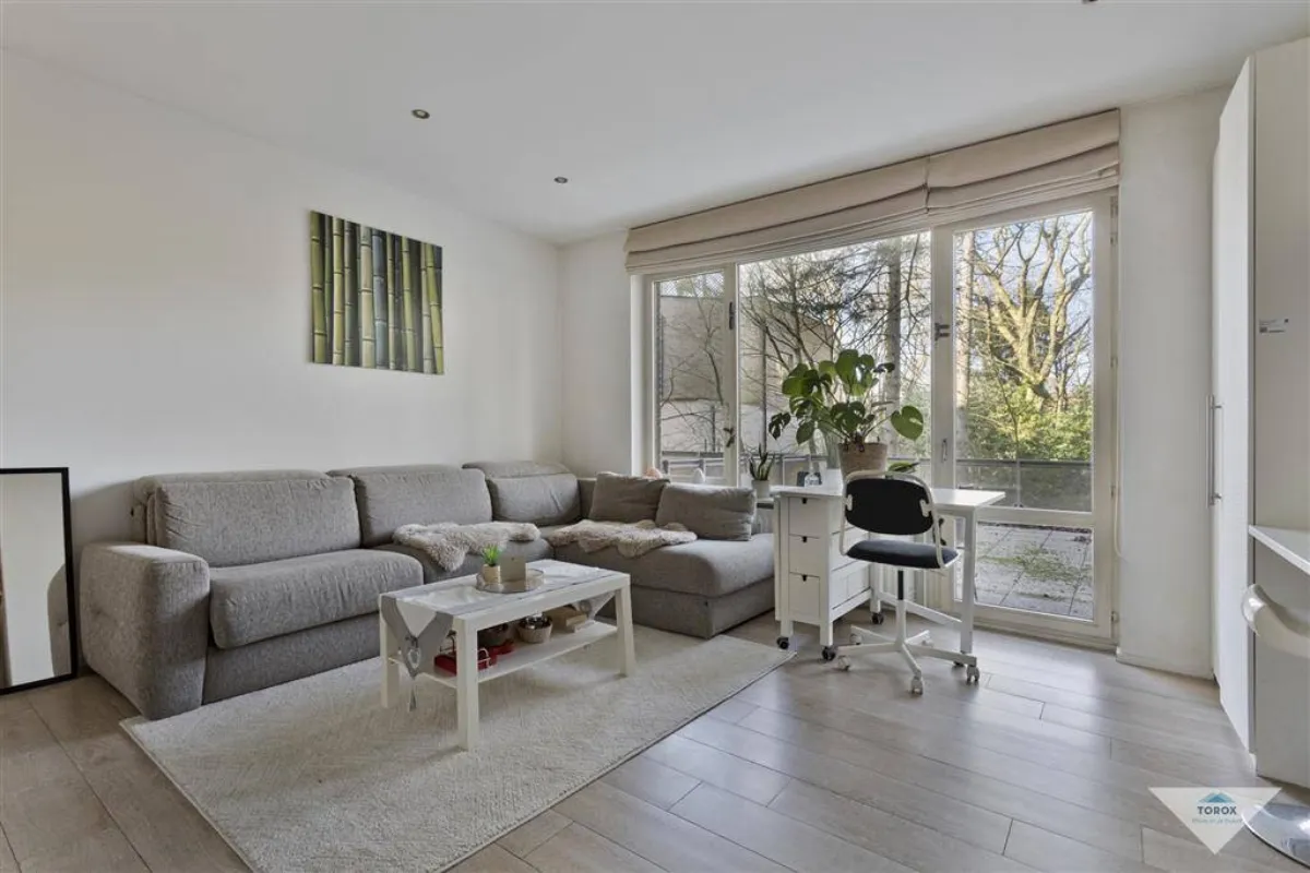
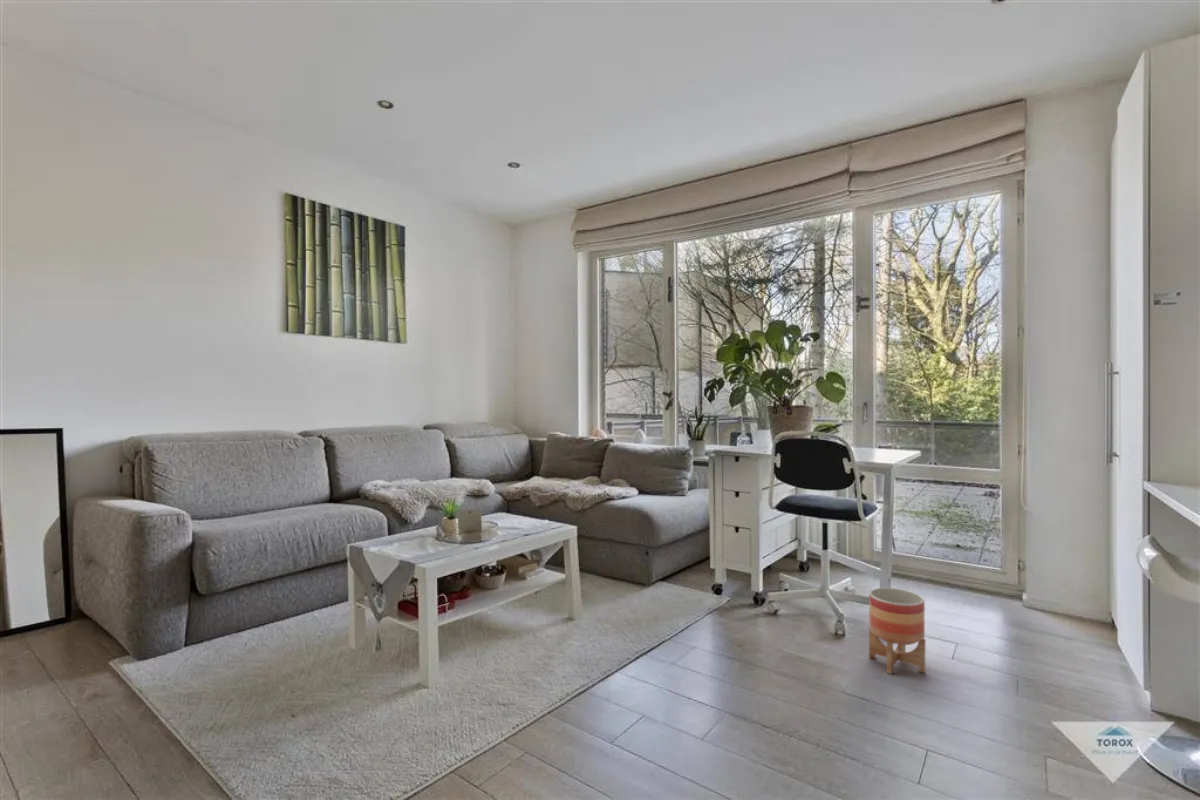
+ planter [868,587,927,675]
